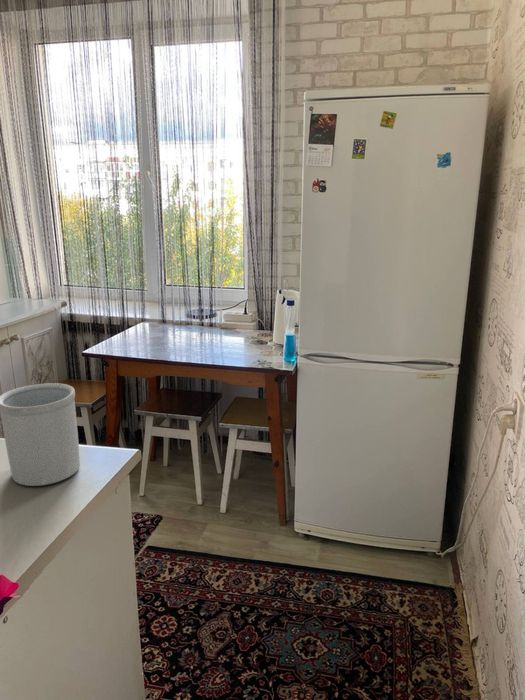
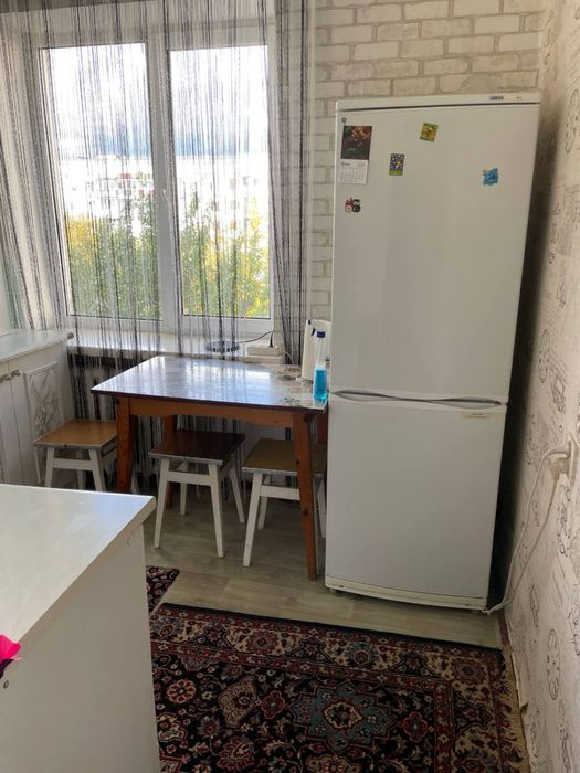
- utensil holder [0,382,81,487]
